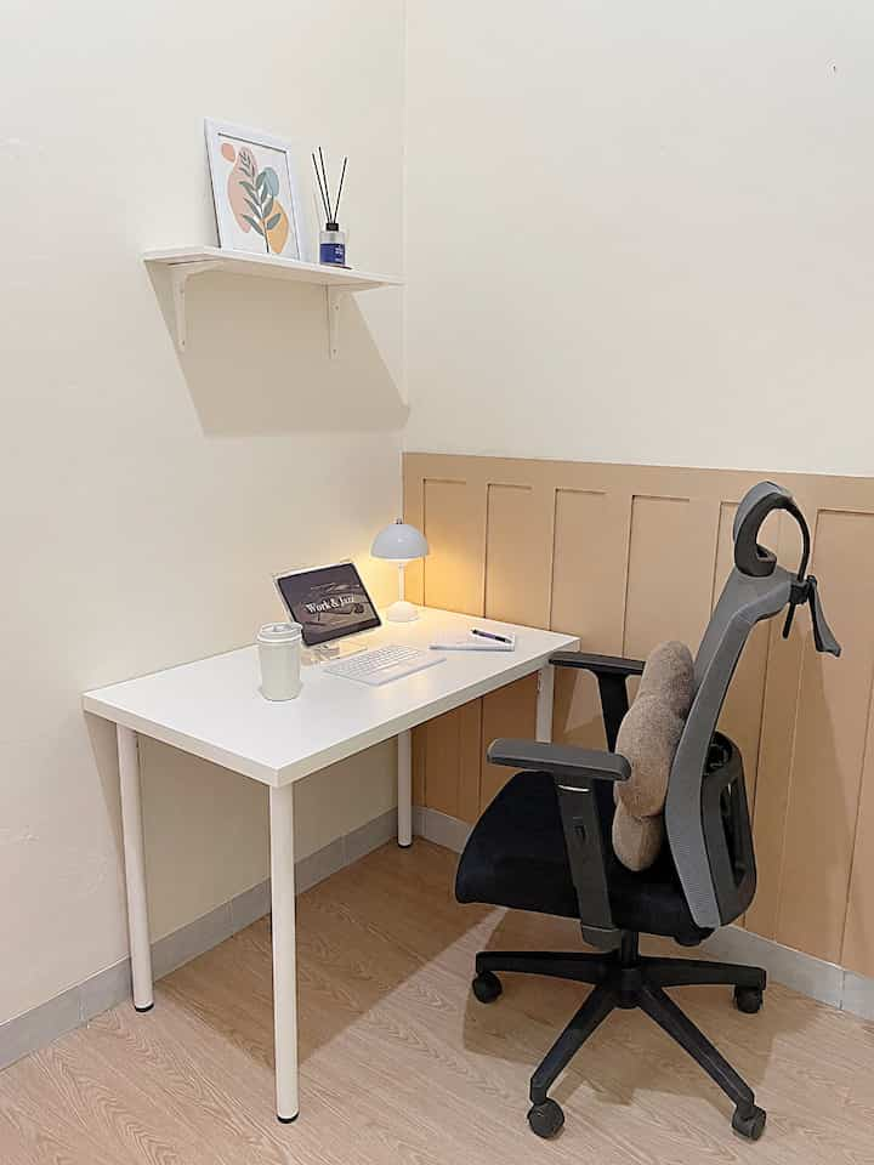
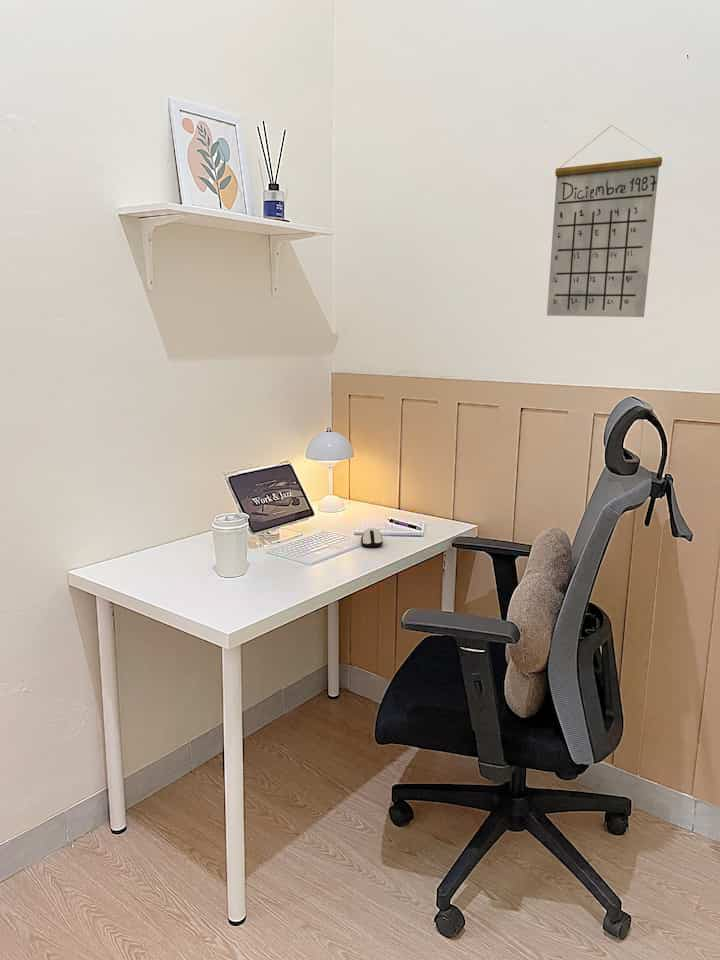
+ computer mouse [360,527,384,548]
+ calendar [546,124,663,318]
